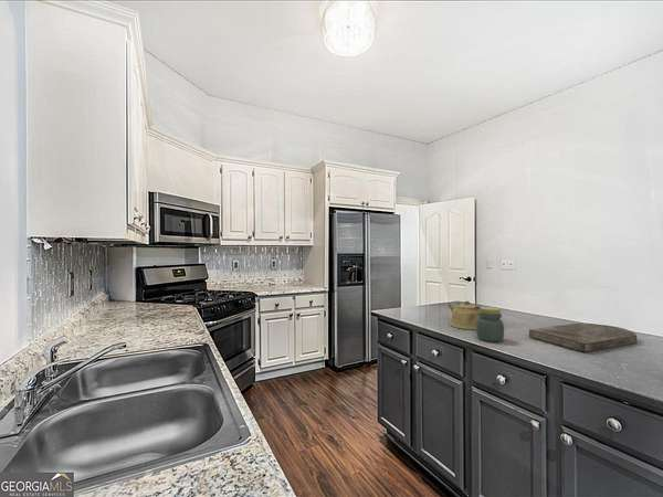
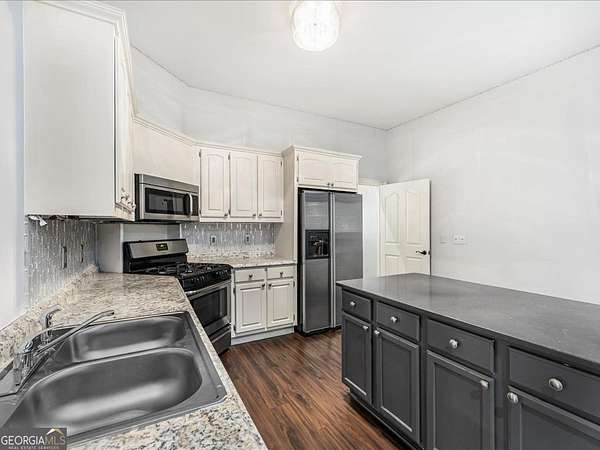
- kettle [448,299,481,330]
- cutting board [528,322,638,353]
- jar [475,306,505,342]
